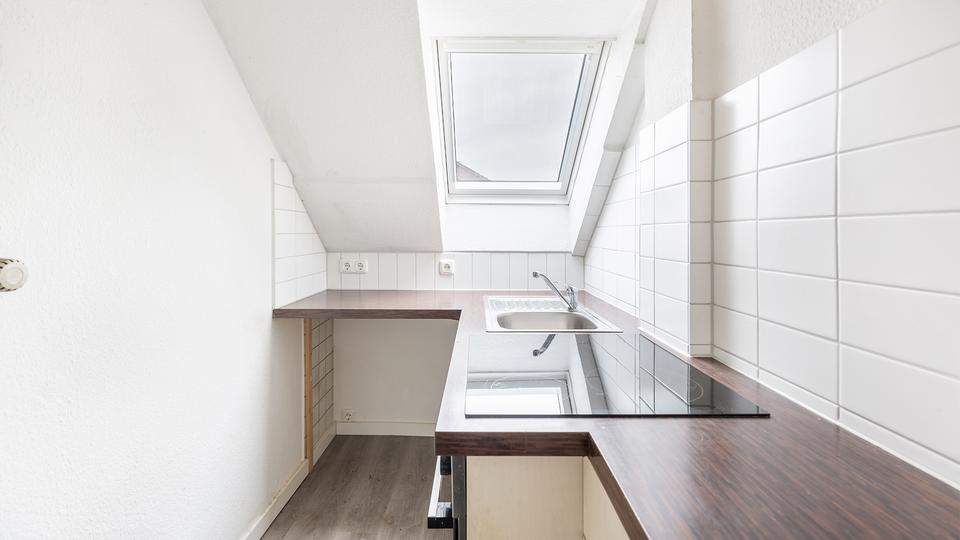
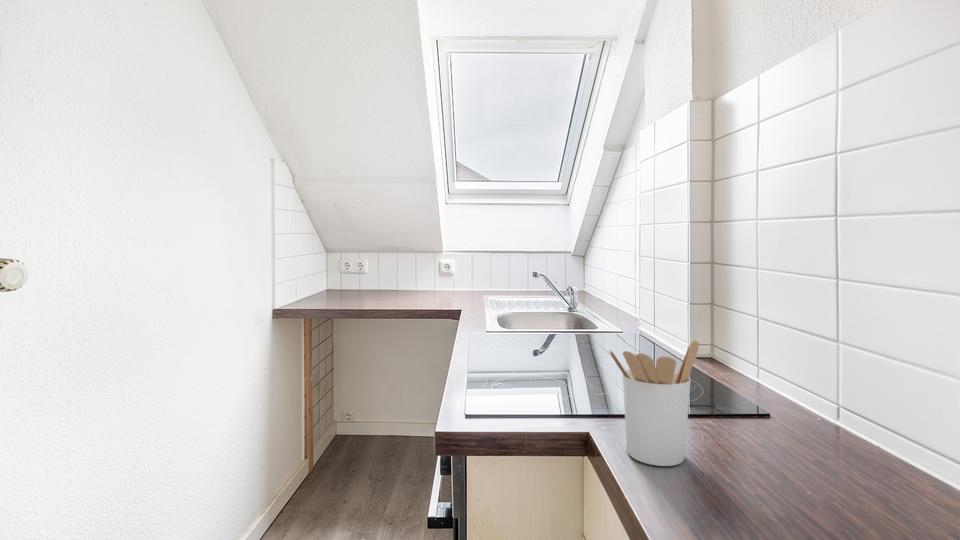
+ utensil holder [608,339,700,467]
